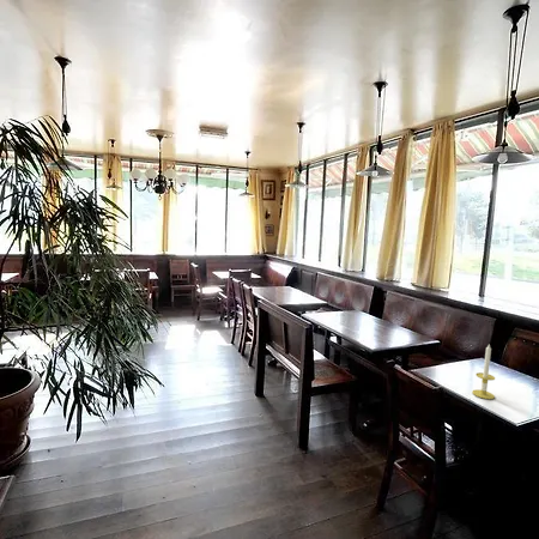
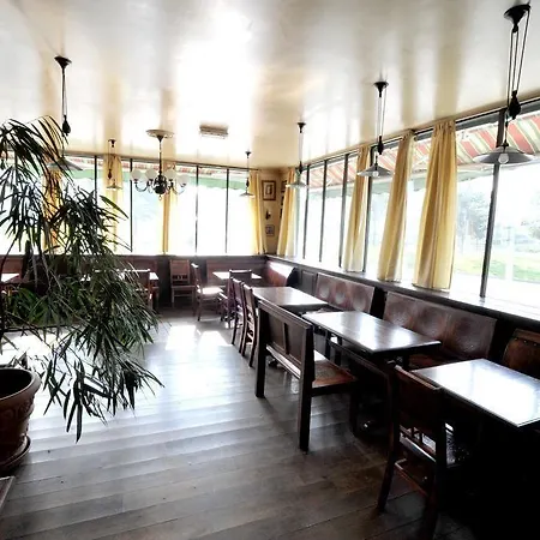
- candle [471,343,496,400]
